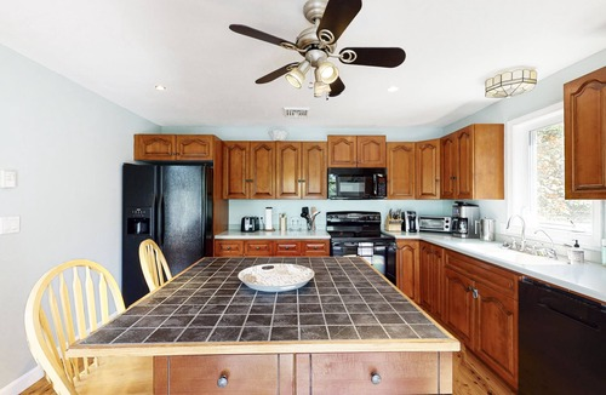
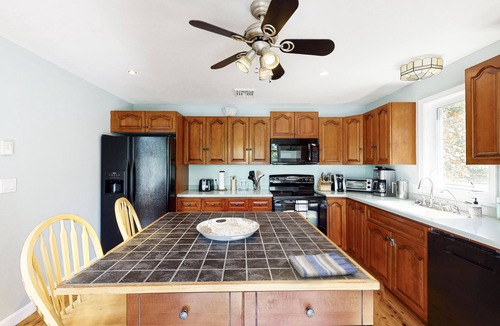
+ dish towel [288,252,358,278]
